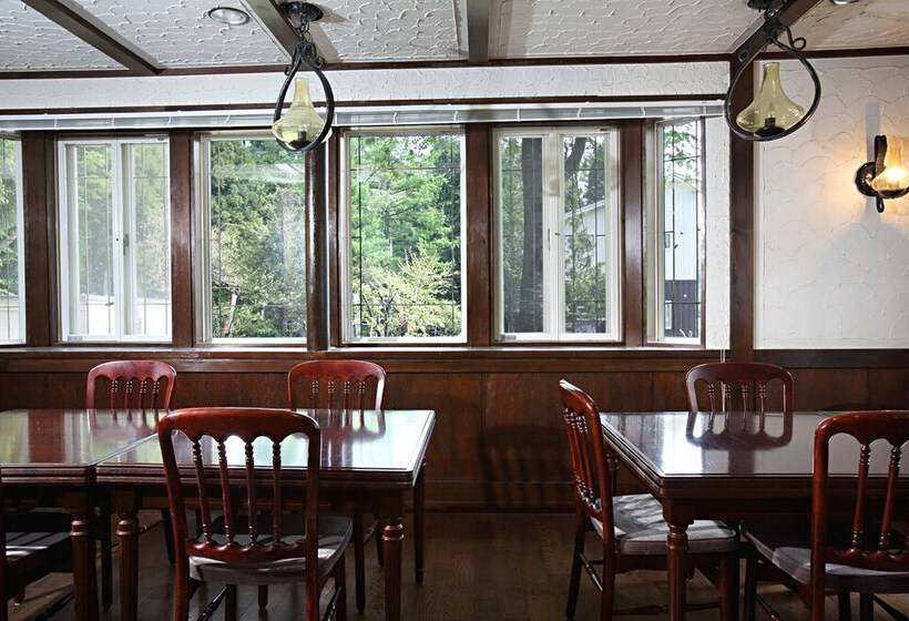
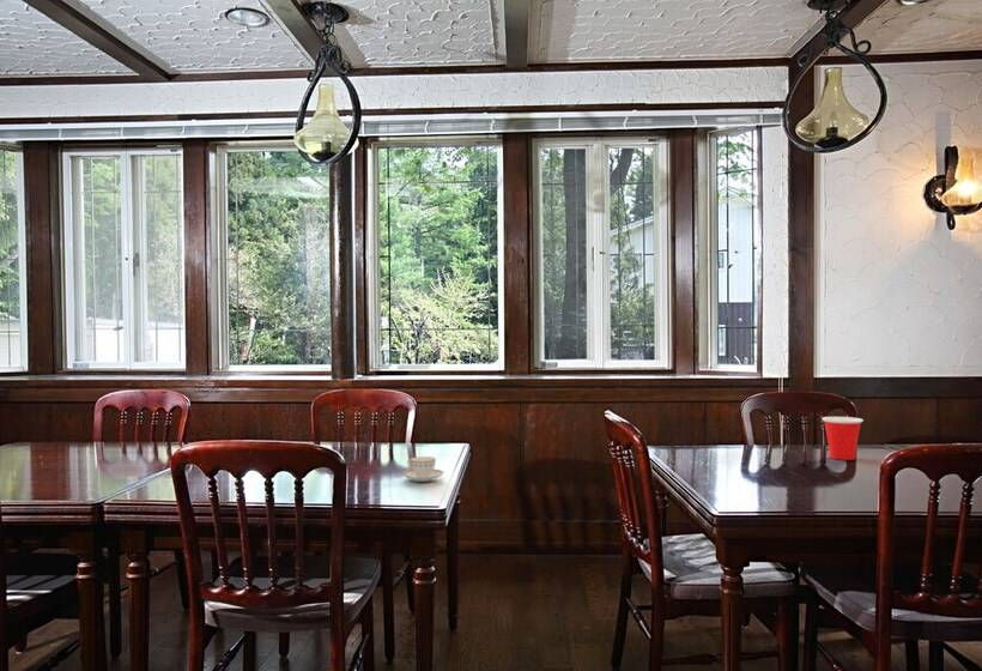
+ teacup [401,455,444,483]
+ cup [820,416,865,461]
